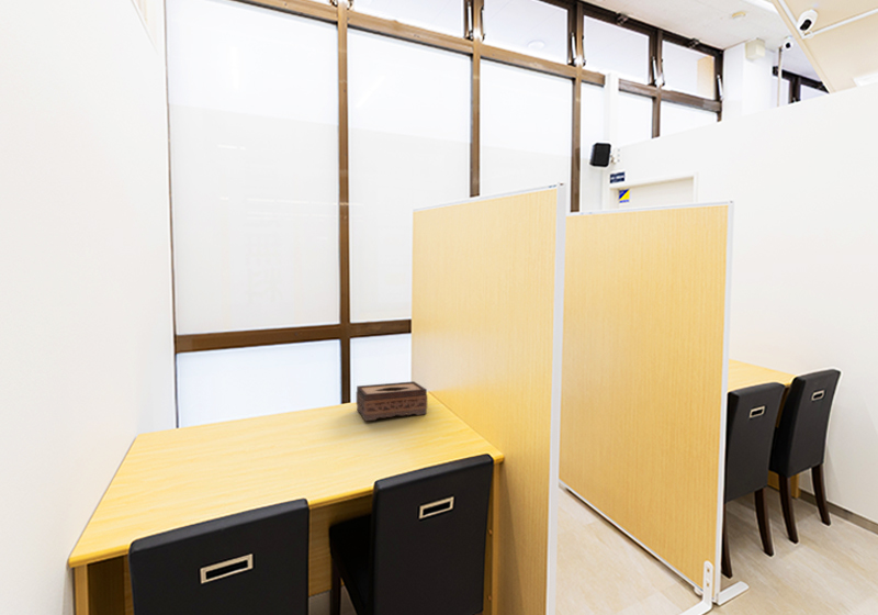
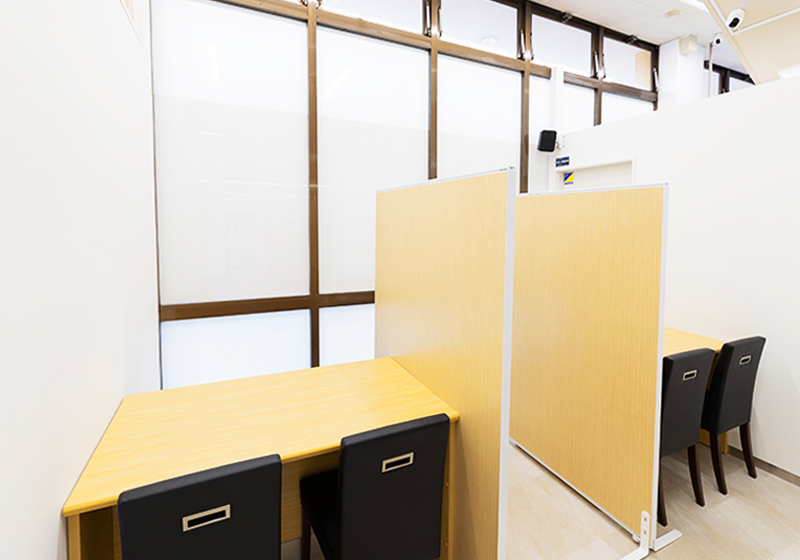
- tissue box [356,380,428,422]
